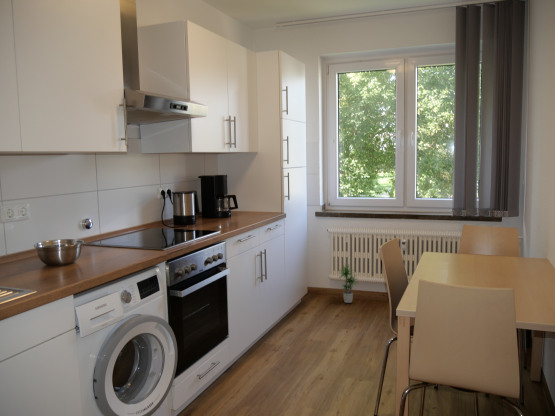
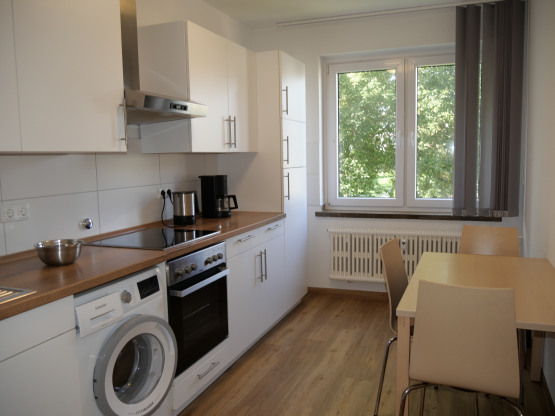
- potted plant [336,264,358,304]
